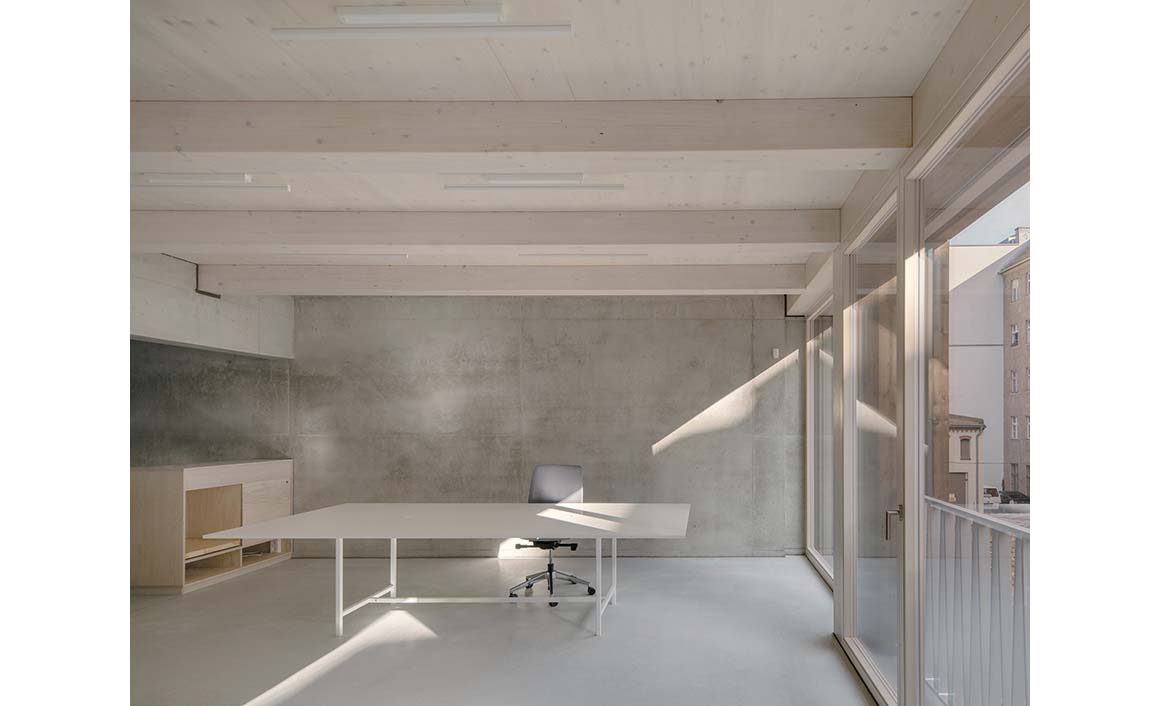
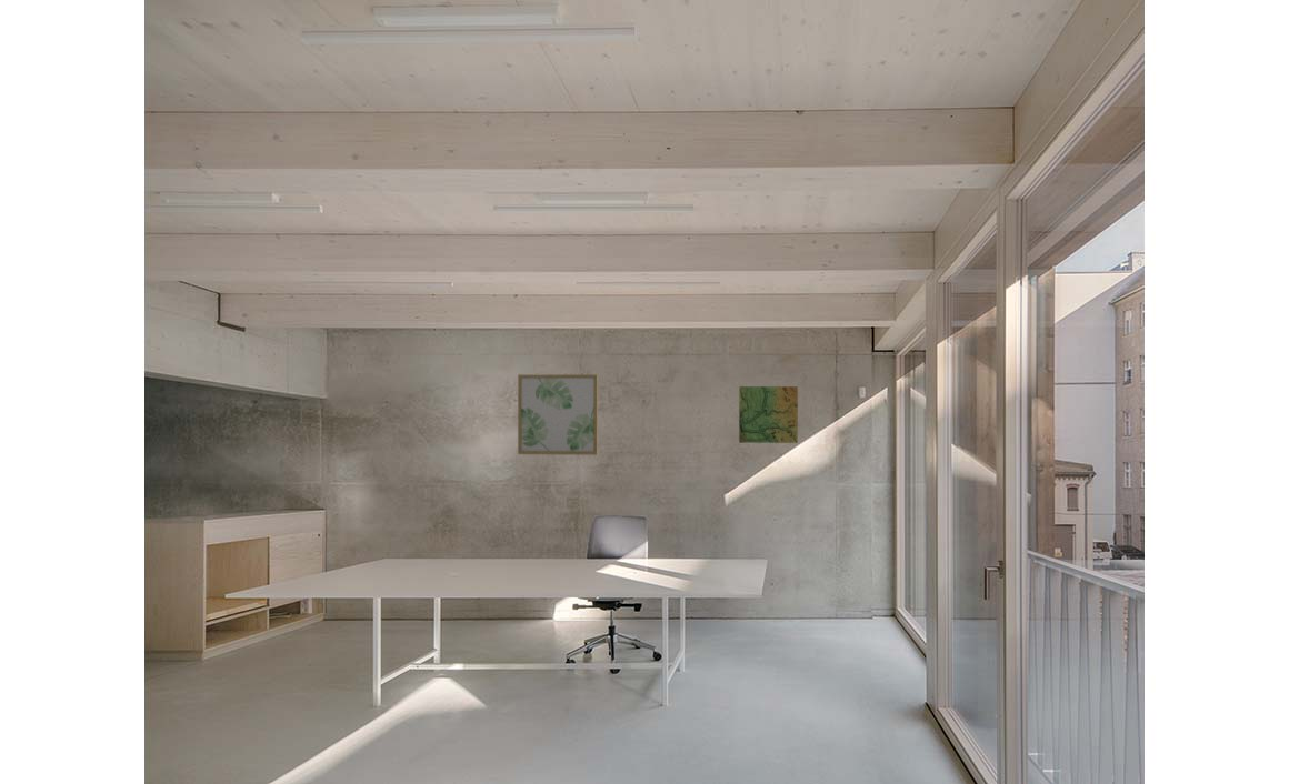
+ wall art [517,374,599,456]
+ map [738,385,799,444]
